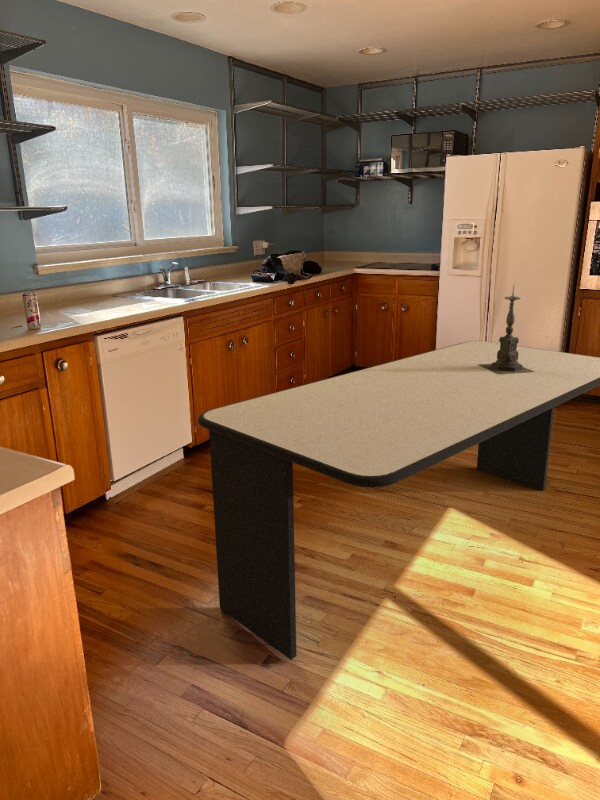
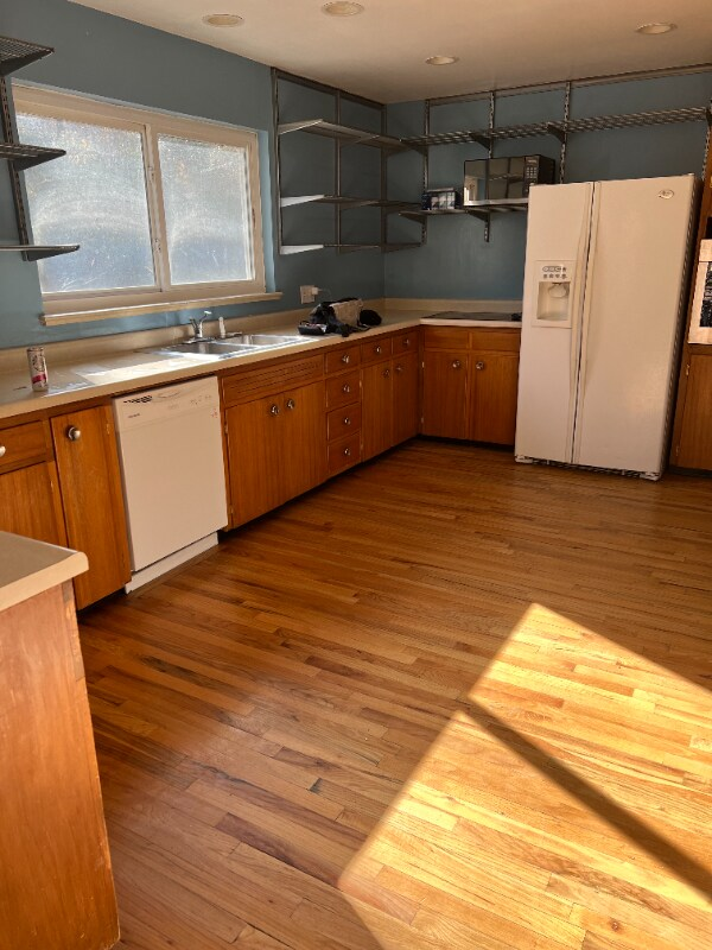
- candle holder [478,284,534,374]
- dining table [197,340,600,661]
